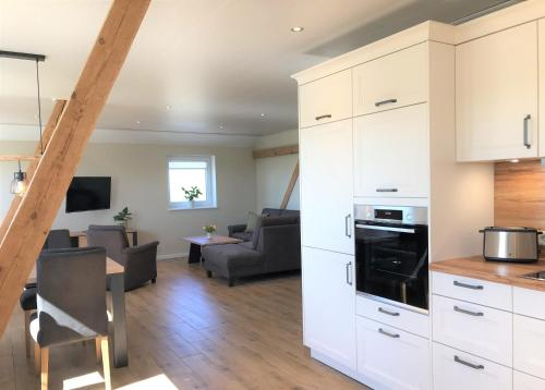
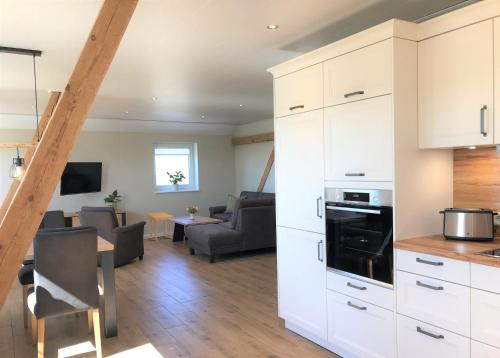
+ side table [146,211,175,242]
